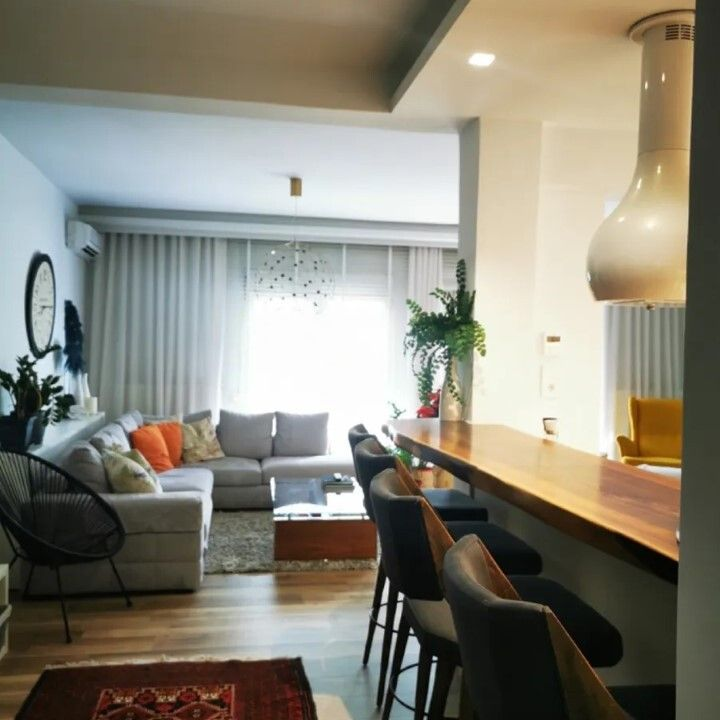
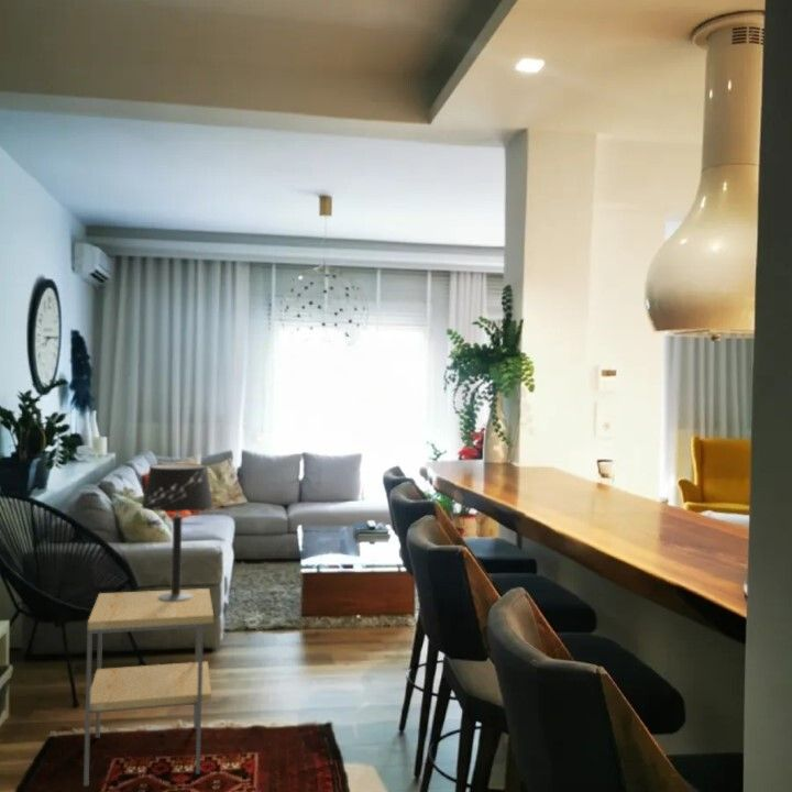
+ table lamp [141,463,215,602]
+ side table [82,587,215,788]
